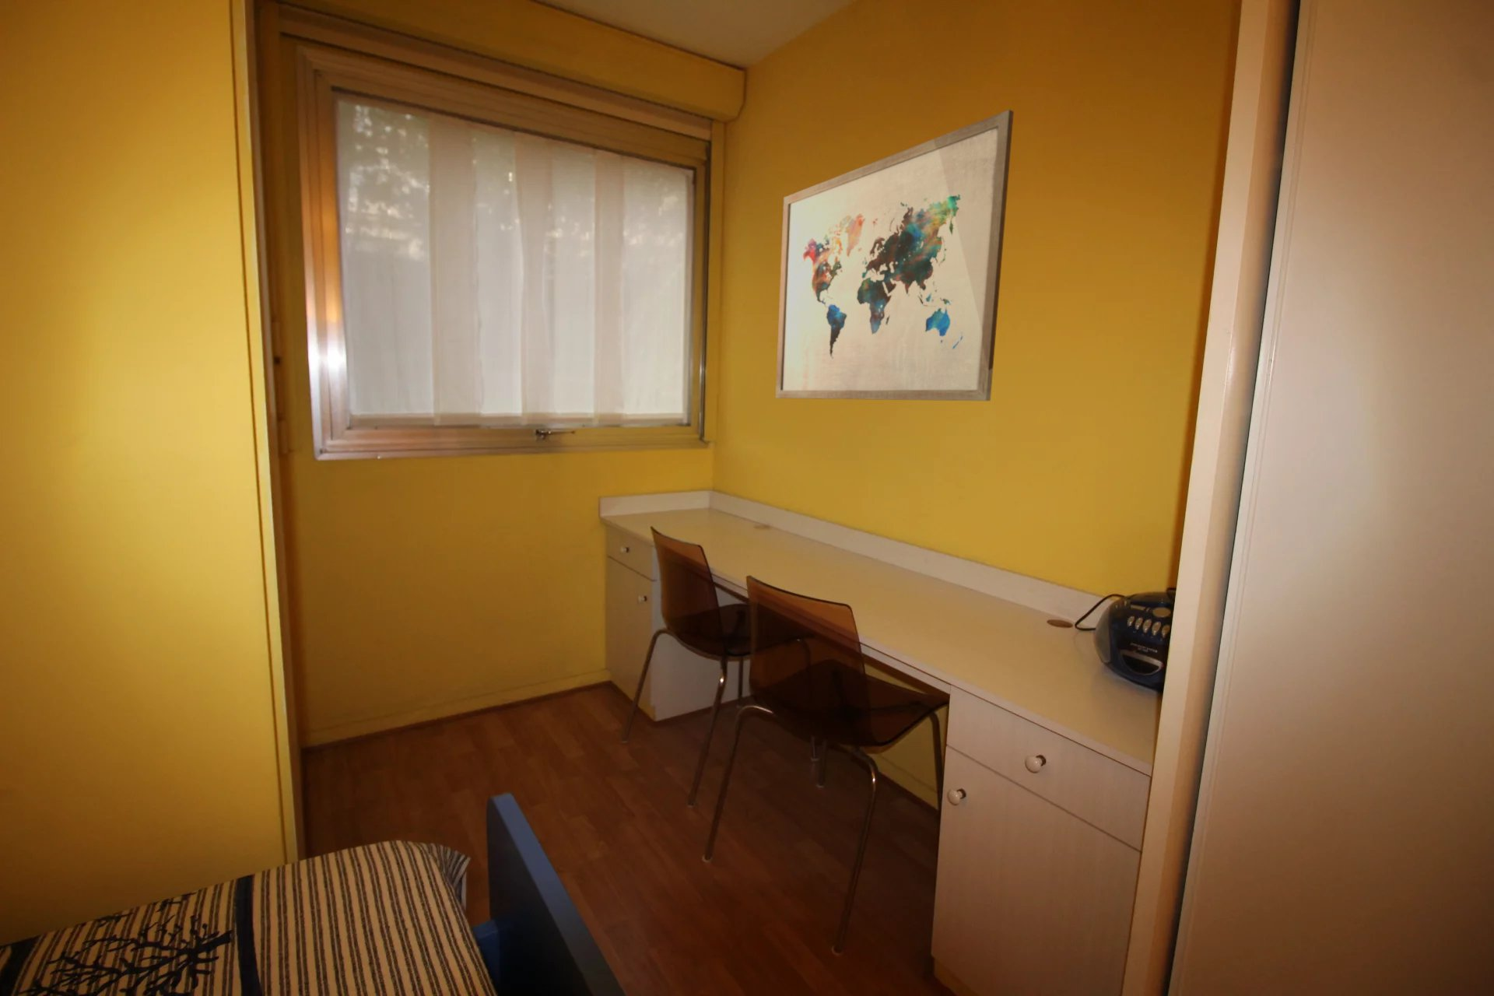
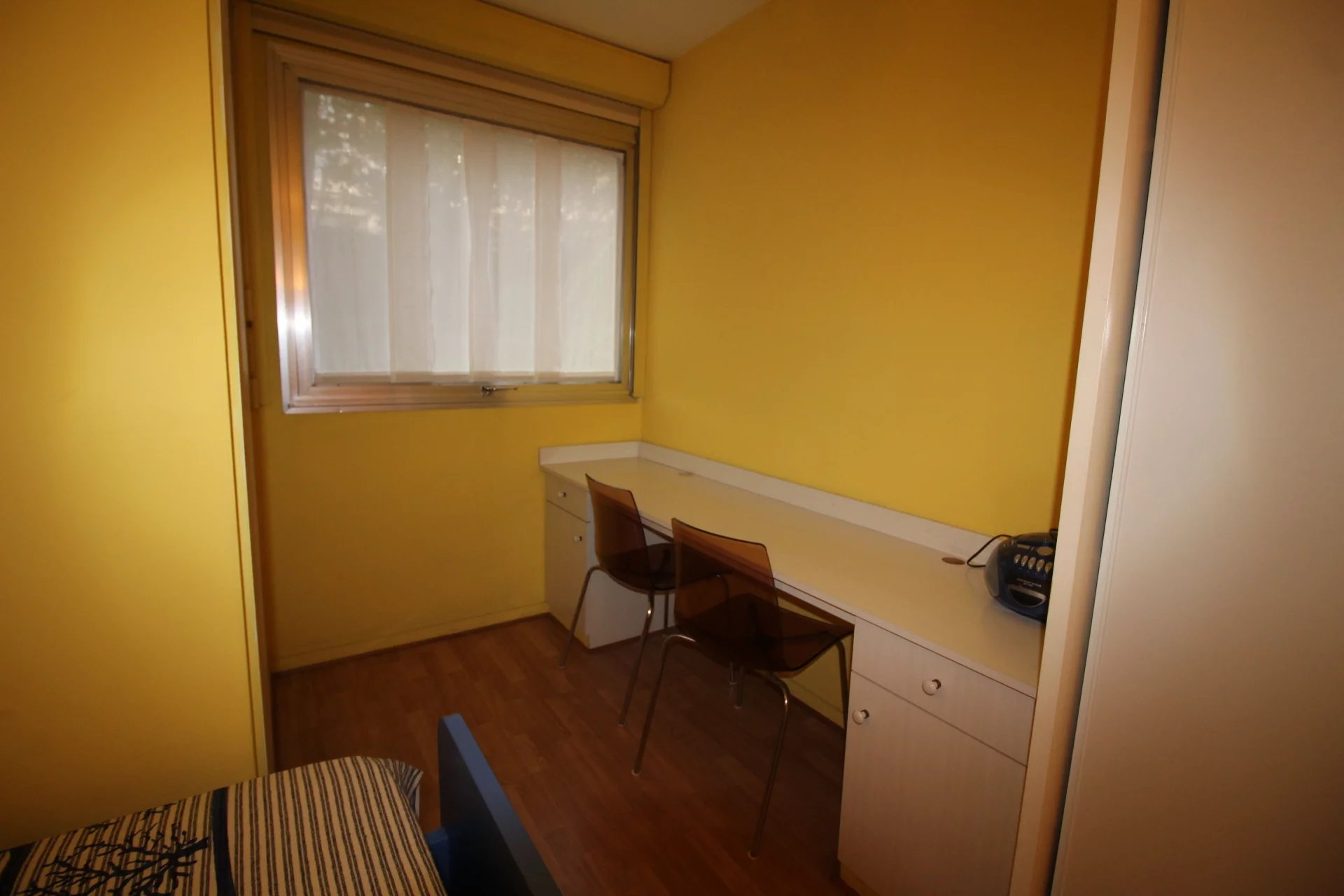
- wall art [775,109,1015,401]
